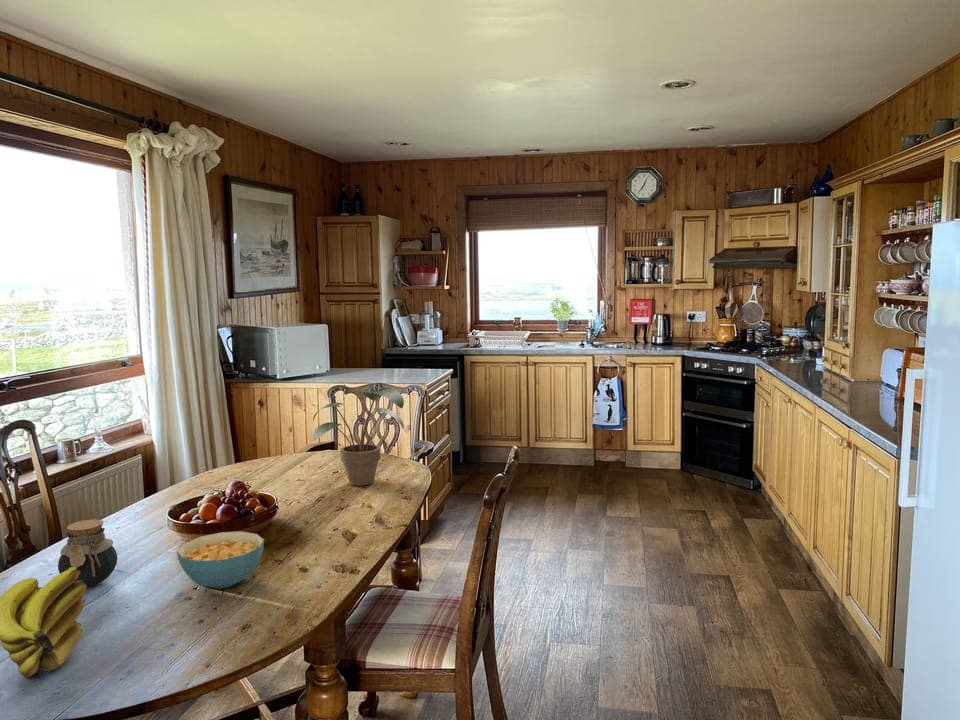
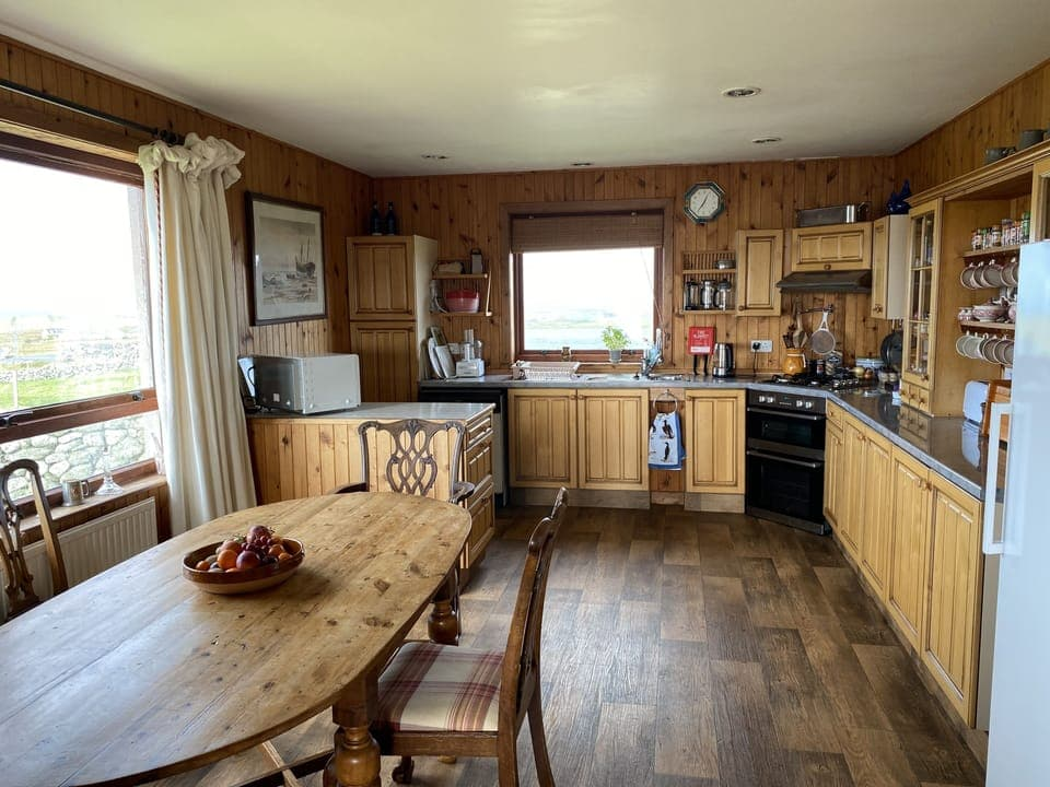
- cereal bowl [176,531,265,590]
- jar [57,518,118,588]
- banana [0,567,87,678]
- potted plant [312,388,405,487]
